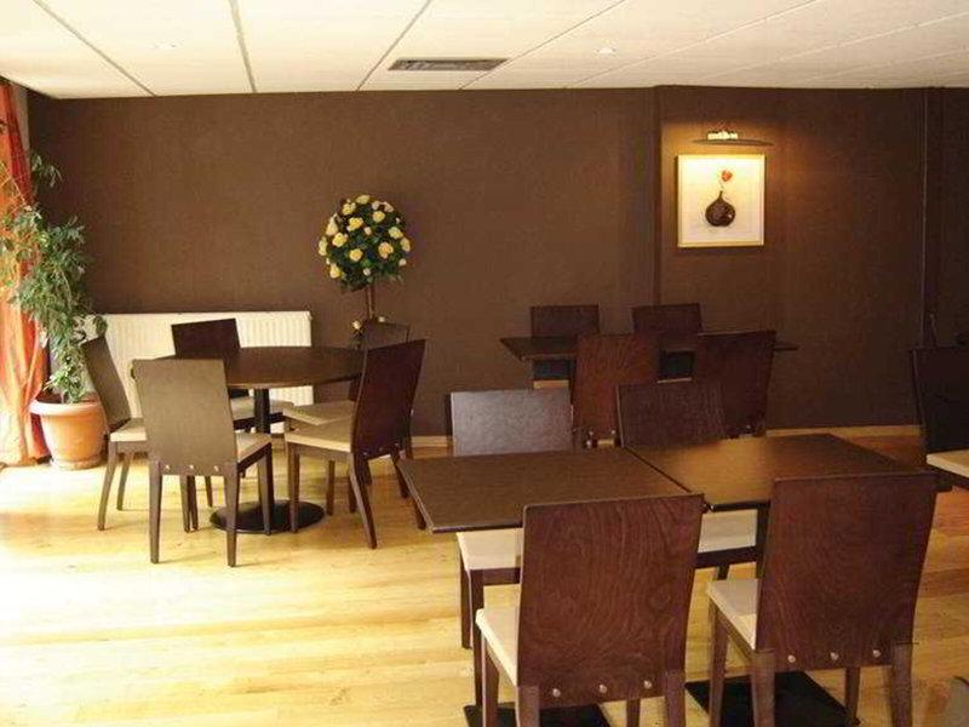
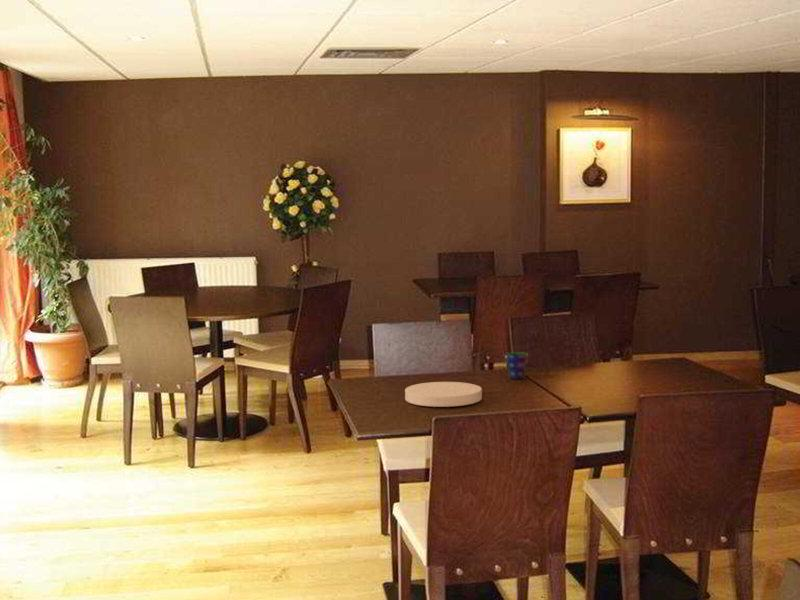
+ plate [404,381,483,408]
+ cup [505,351,530,380]
